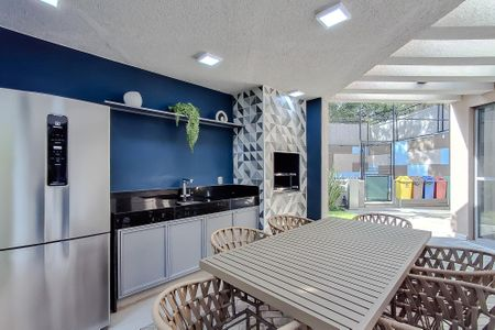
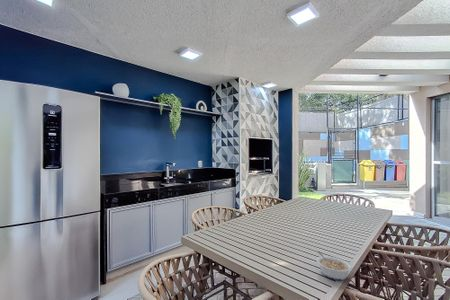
+ legume [316,250,353,281]
